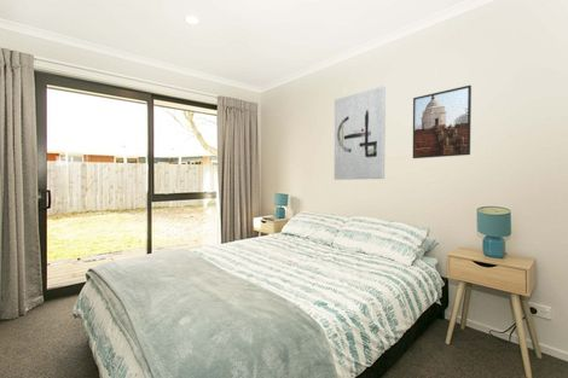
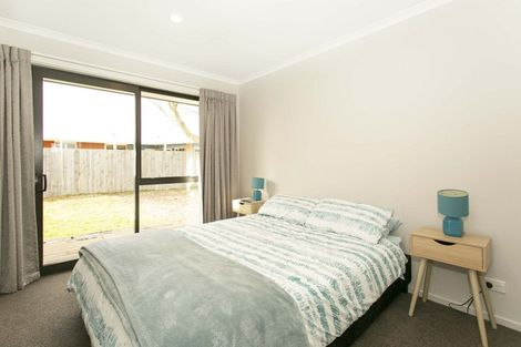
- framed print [412,85,473,159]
- wall art [334,85,387,181]
